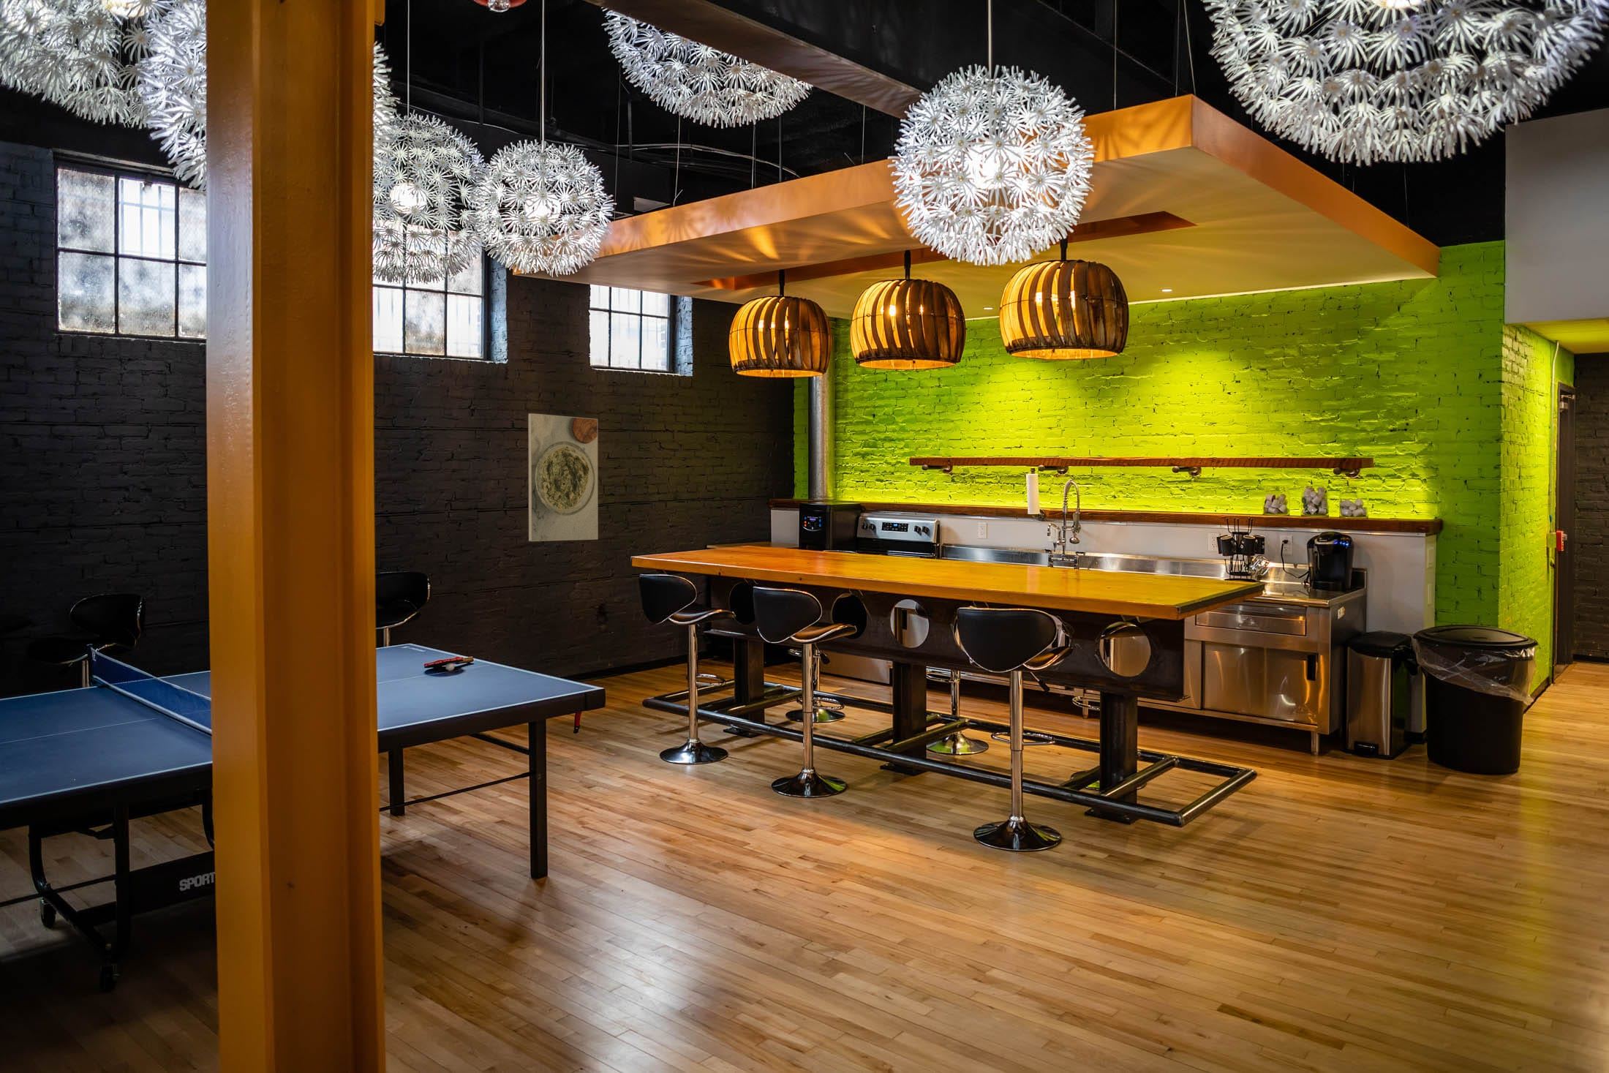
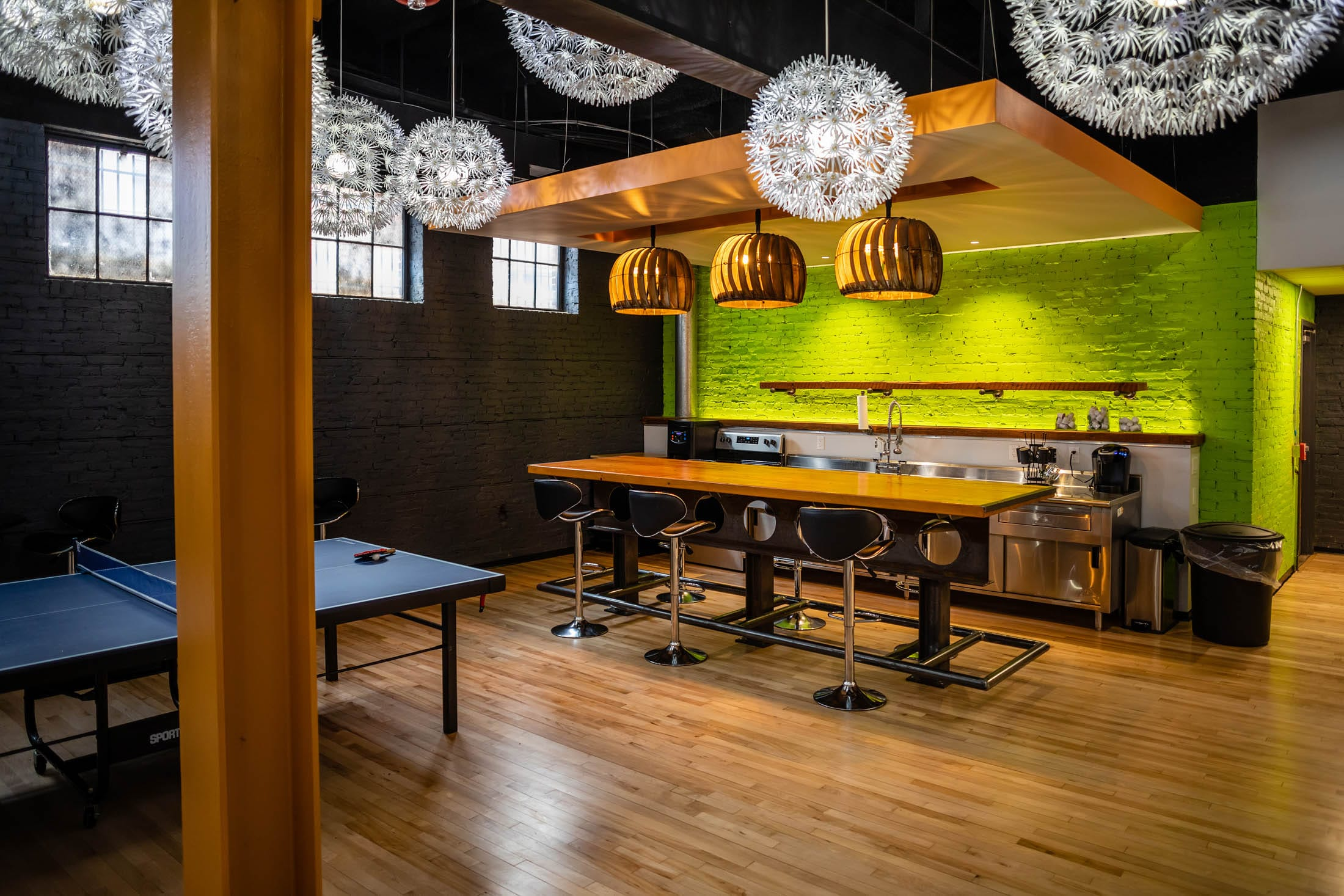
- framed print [527,412,599,542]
